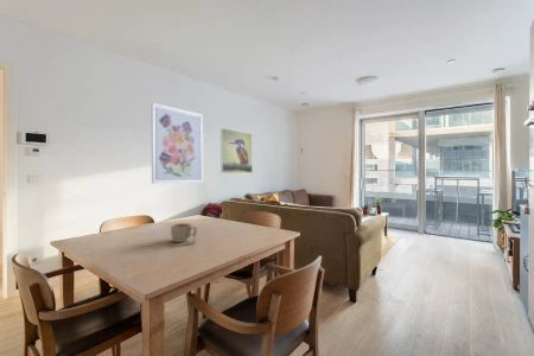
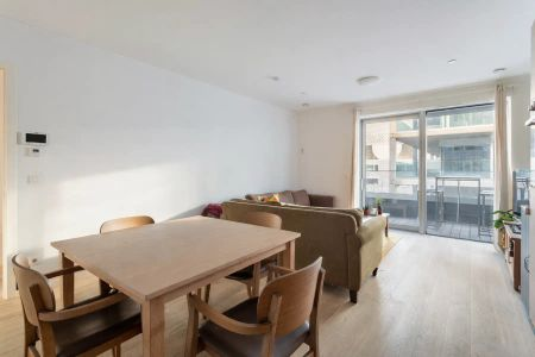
- wall art [151,102,204,185]
- cup [170,222,198,244]
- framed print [220,127,254,174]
